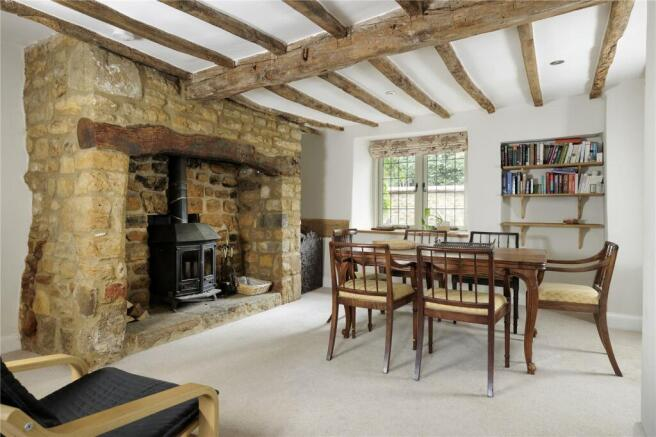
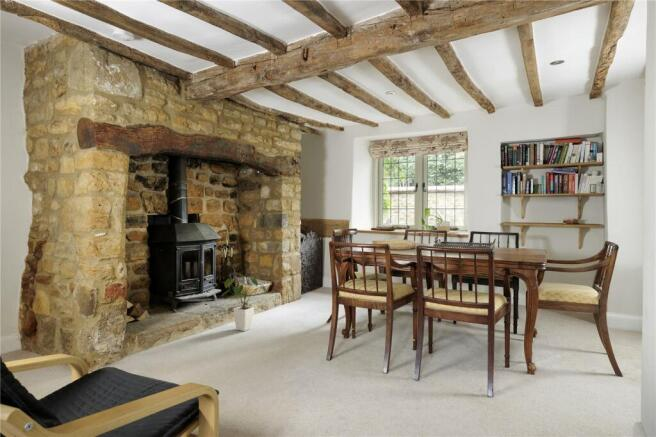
+ house plant [223,272,267,332]
